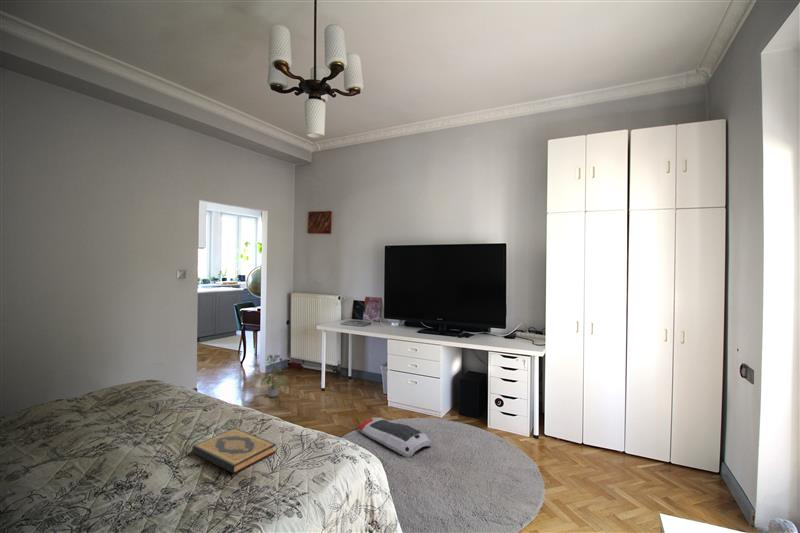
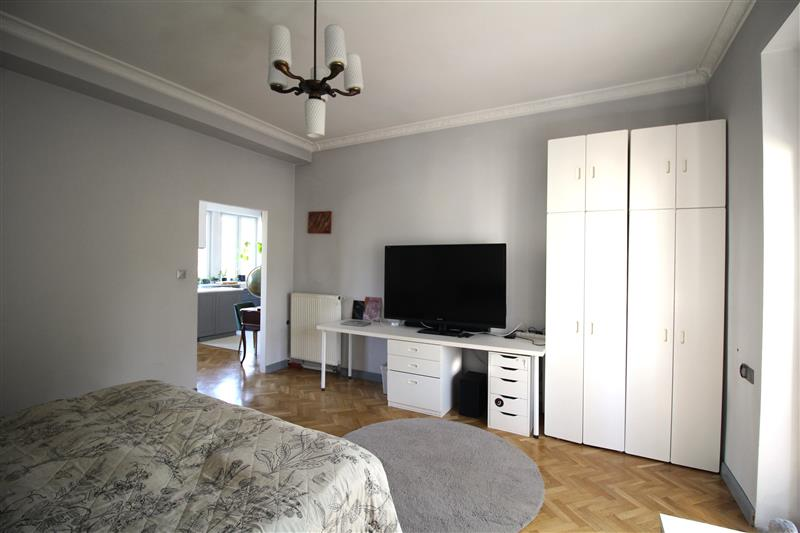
- hardback book [191,427,277,474]
- potted plant [261,353,285,398]
- air purifier [358,417,432,458]
